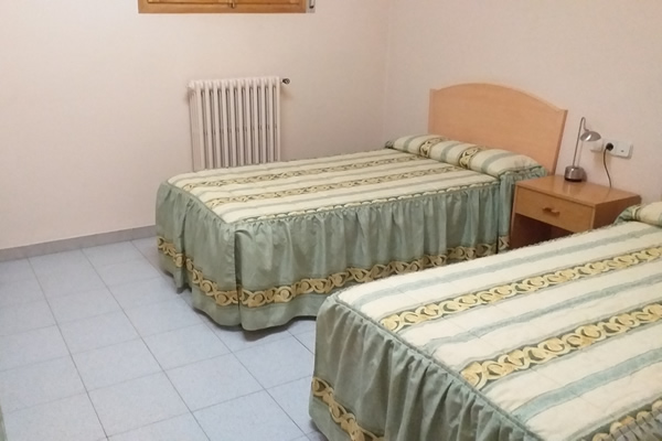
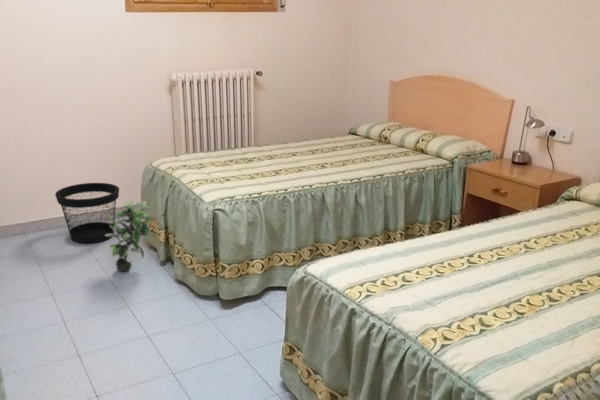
+ potted plant [105,199,153,272]
+ wastebasket [54,182,120,244]
